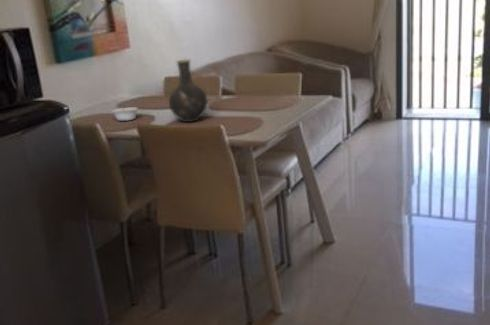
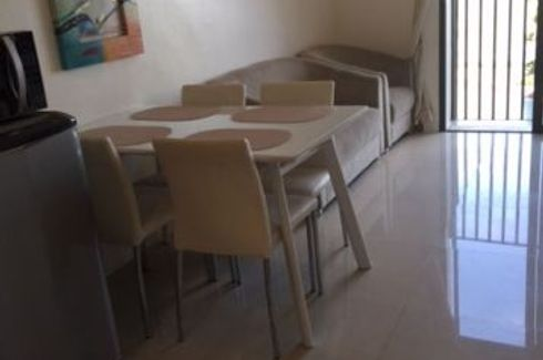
- vase [168,58,209,123]
- legume [110,104,139,122]
